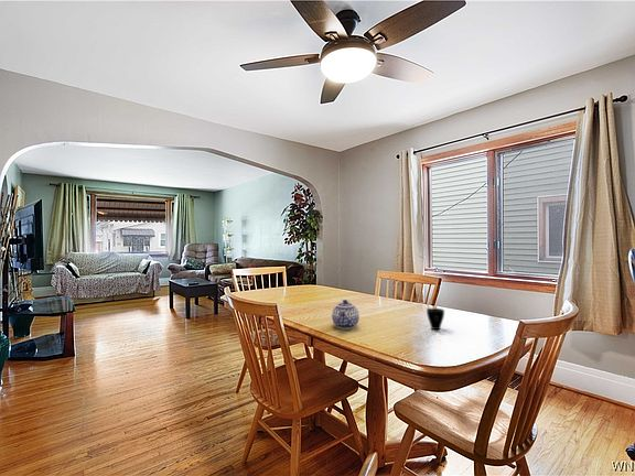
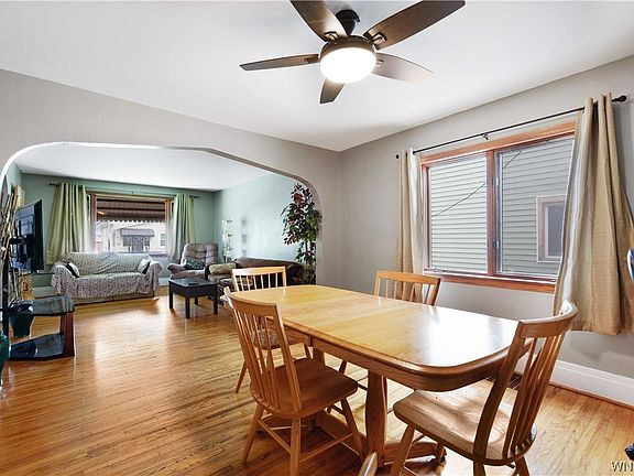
- cup [426,307,445,331]
- teapot [331,299,360,331]
